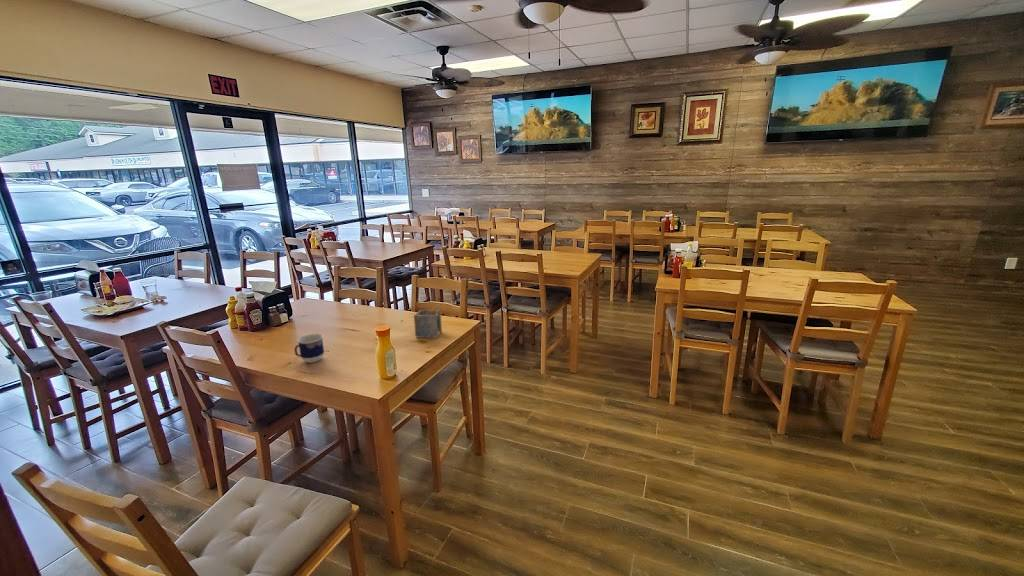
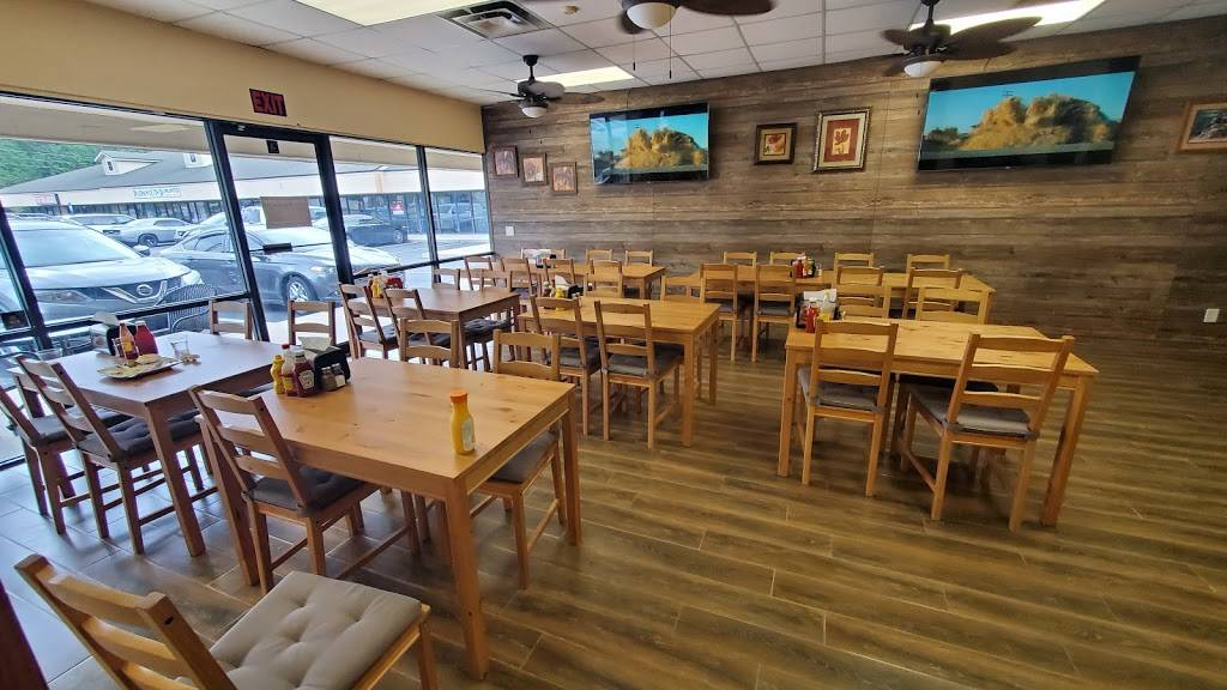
- cup [294,333,325,364]
- napkin holder [413,302,443,339]
